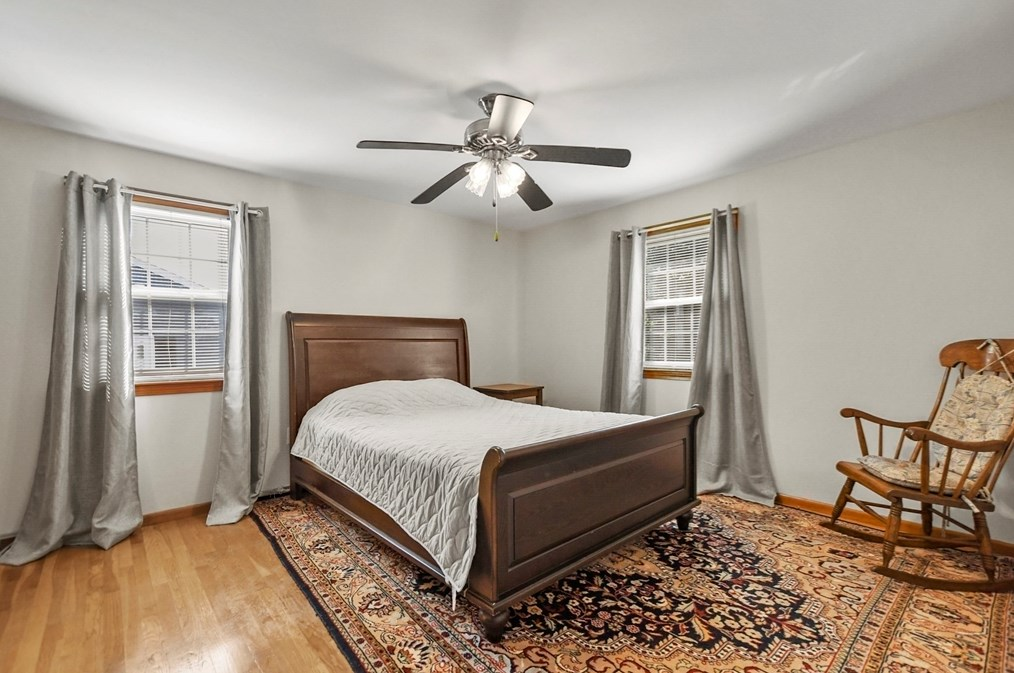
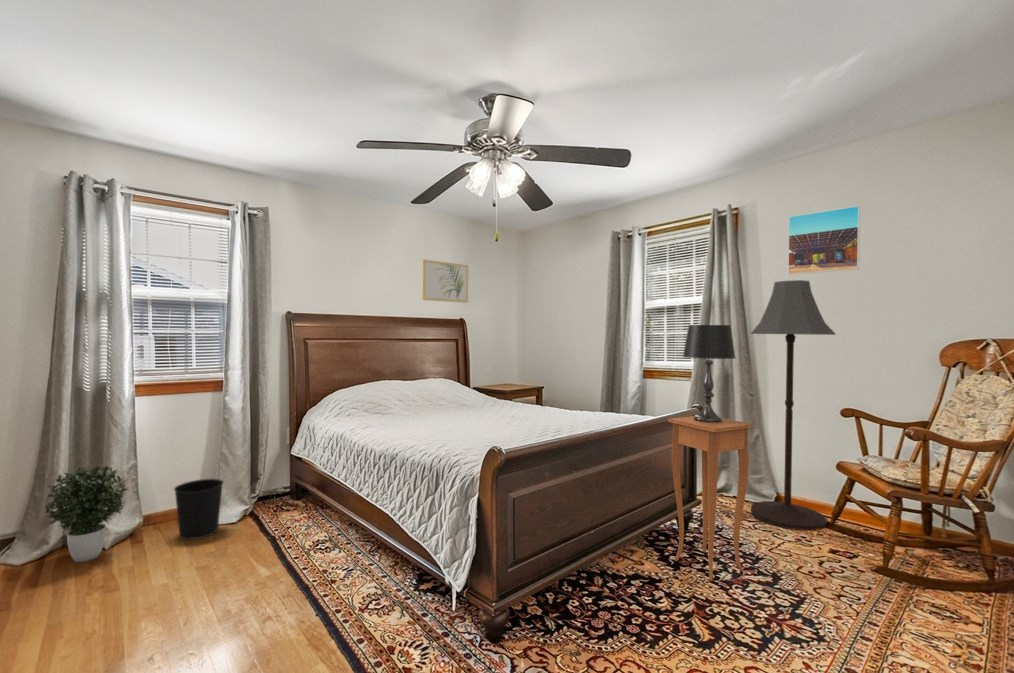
+ wastebasket [173,478,225,541]
+ potted plant [44,465,129,563]
+ table lamp [682,324,736,423]
+ wall art [420,258,469,304]
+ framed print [787,205,861,276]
+ side table [667,415,755,581]
+ floor lamp [749,279,837,531]
